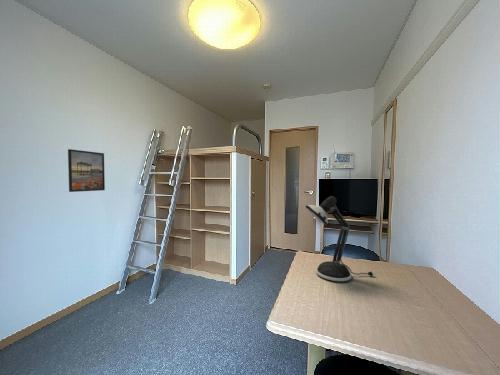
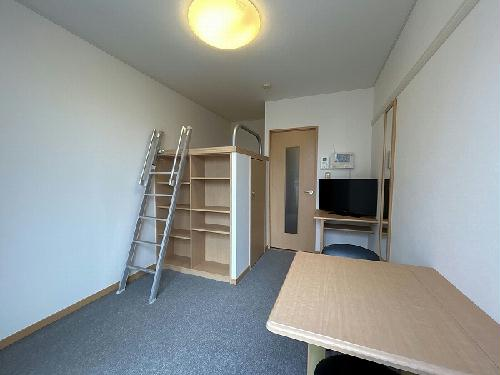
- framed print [67,148,106,193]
- desk lamp [305,195,376,282]
